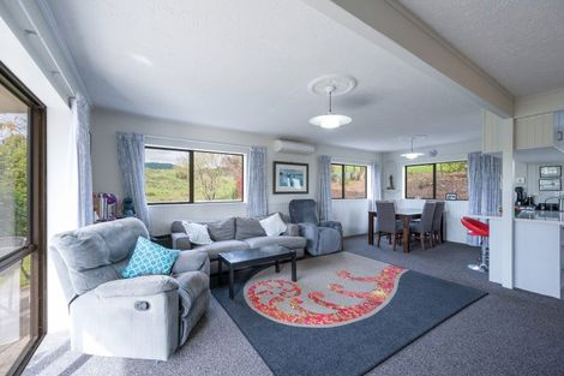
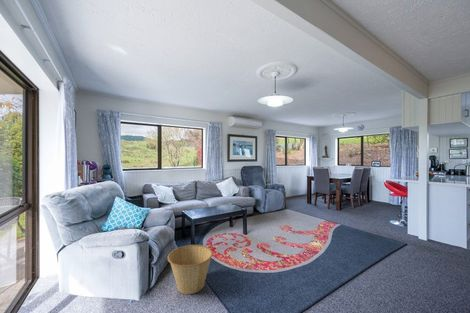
+ basket [167,244,213,295]
